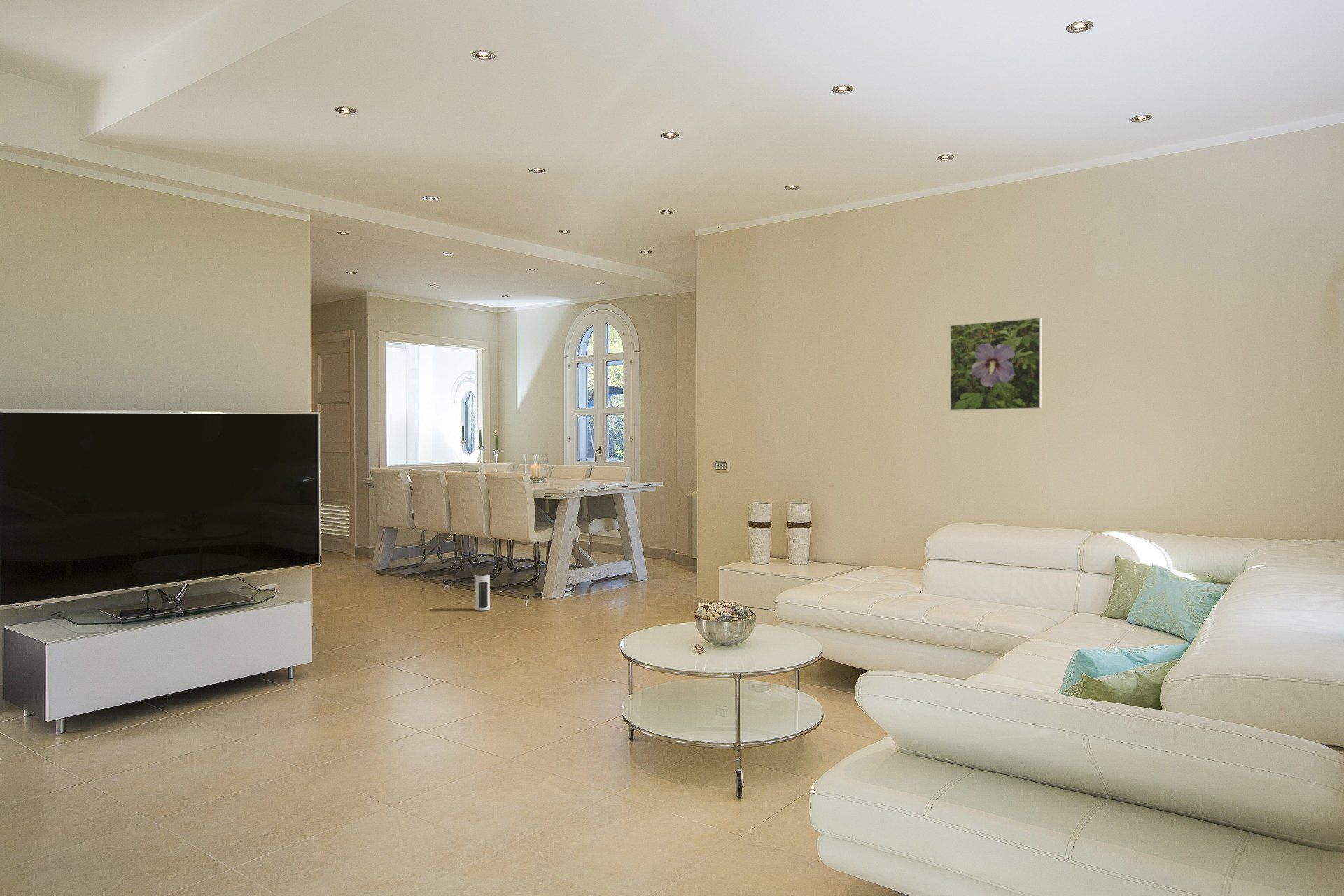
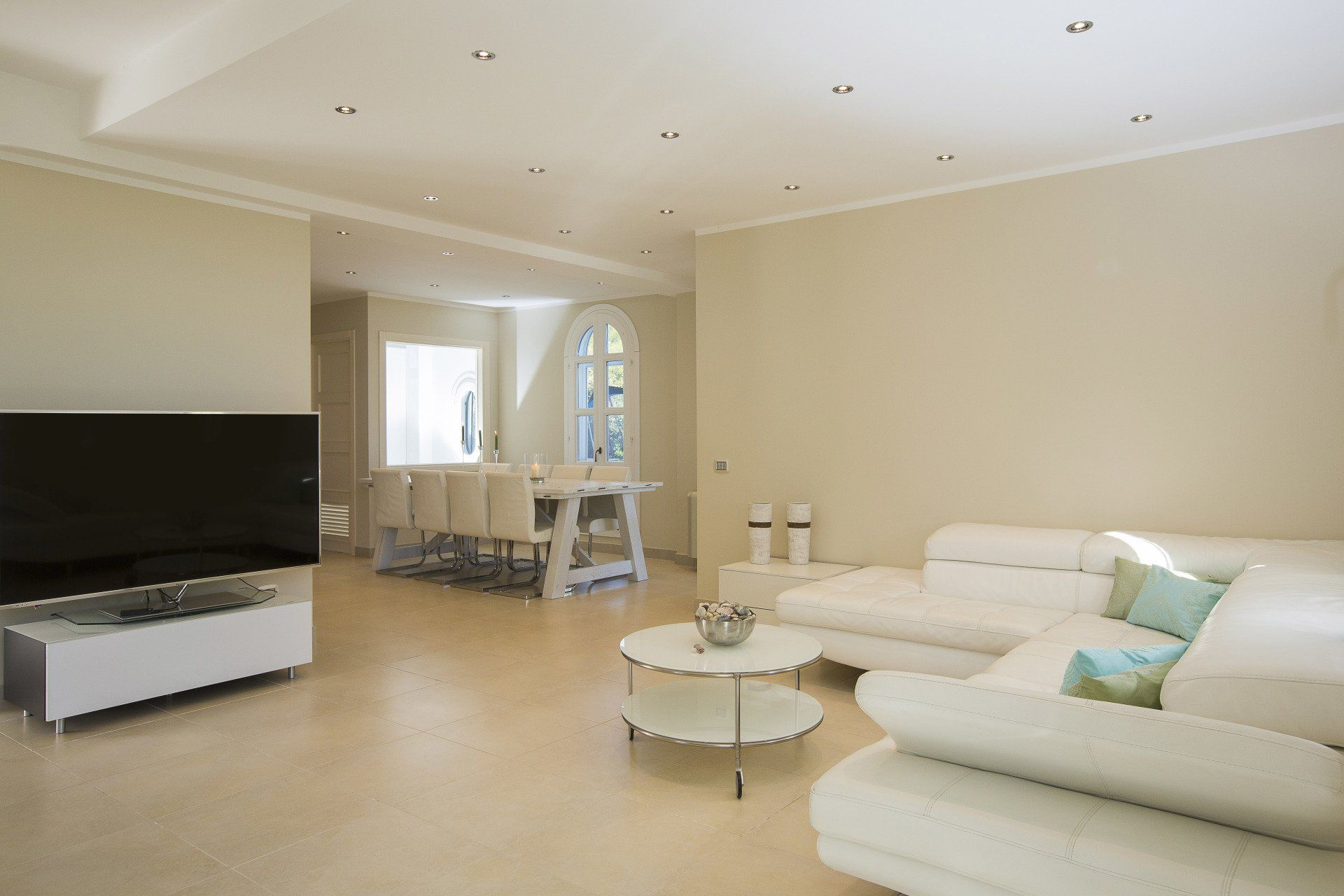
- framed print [949,317,1042,412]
- speaker [475,573,491,612]
